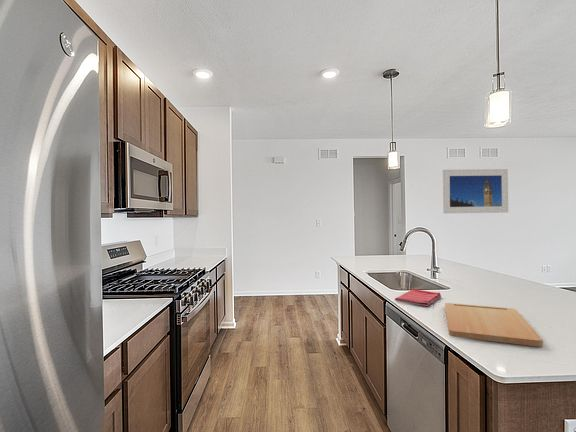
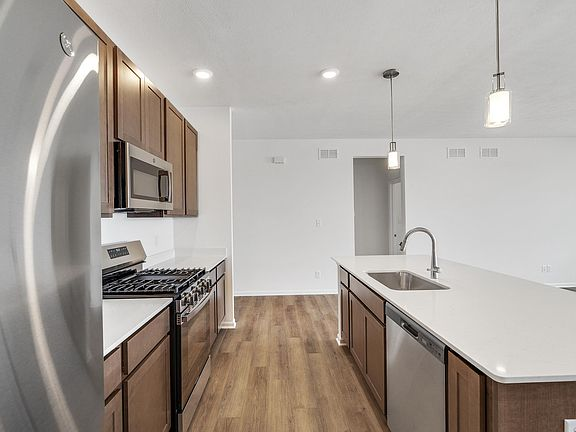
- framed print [442,168,509,214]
- cutting board [444,302,544,348]
- dish towel [394,288,442,307]
